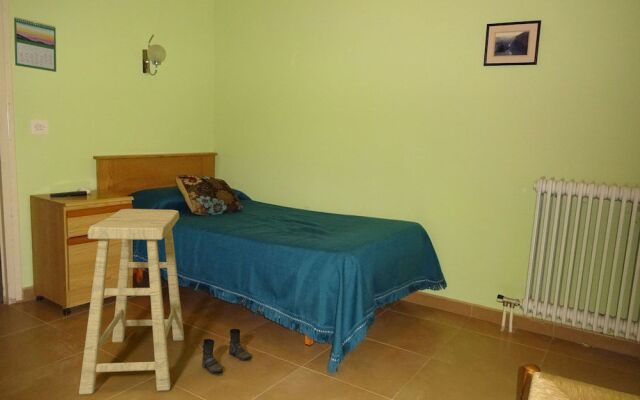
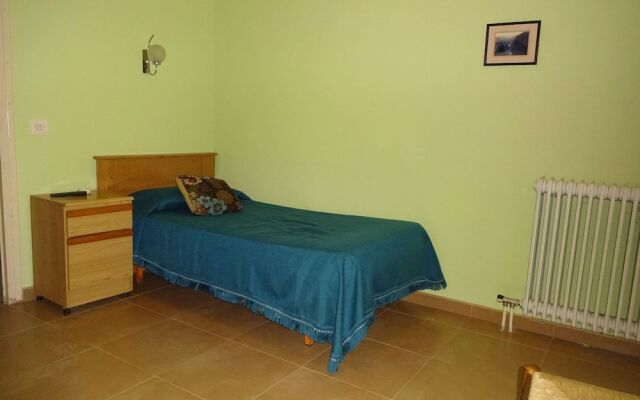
- boots [201,328,252,374]
- stool [78,208,185,395]
- calendar [13,16,57,73]
